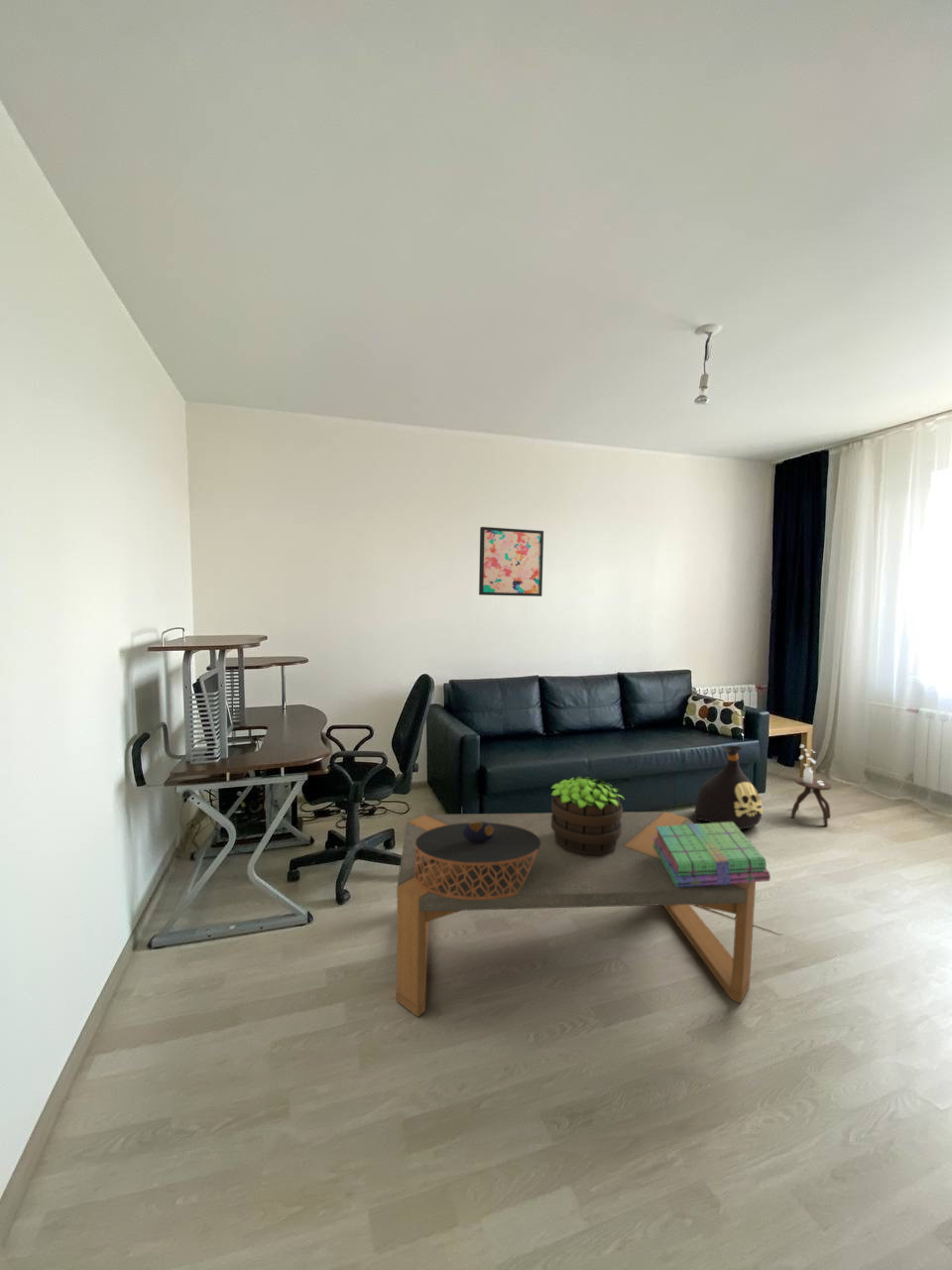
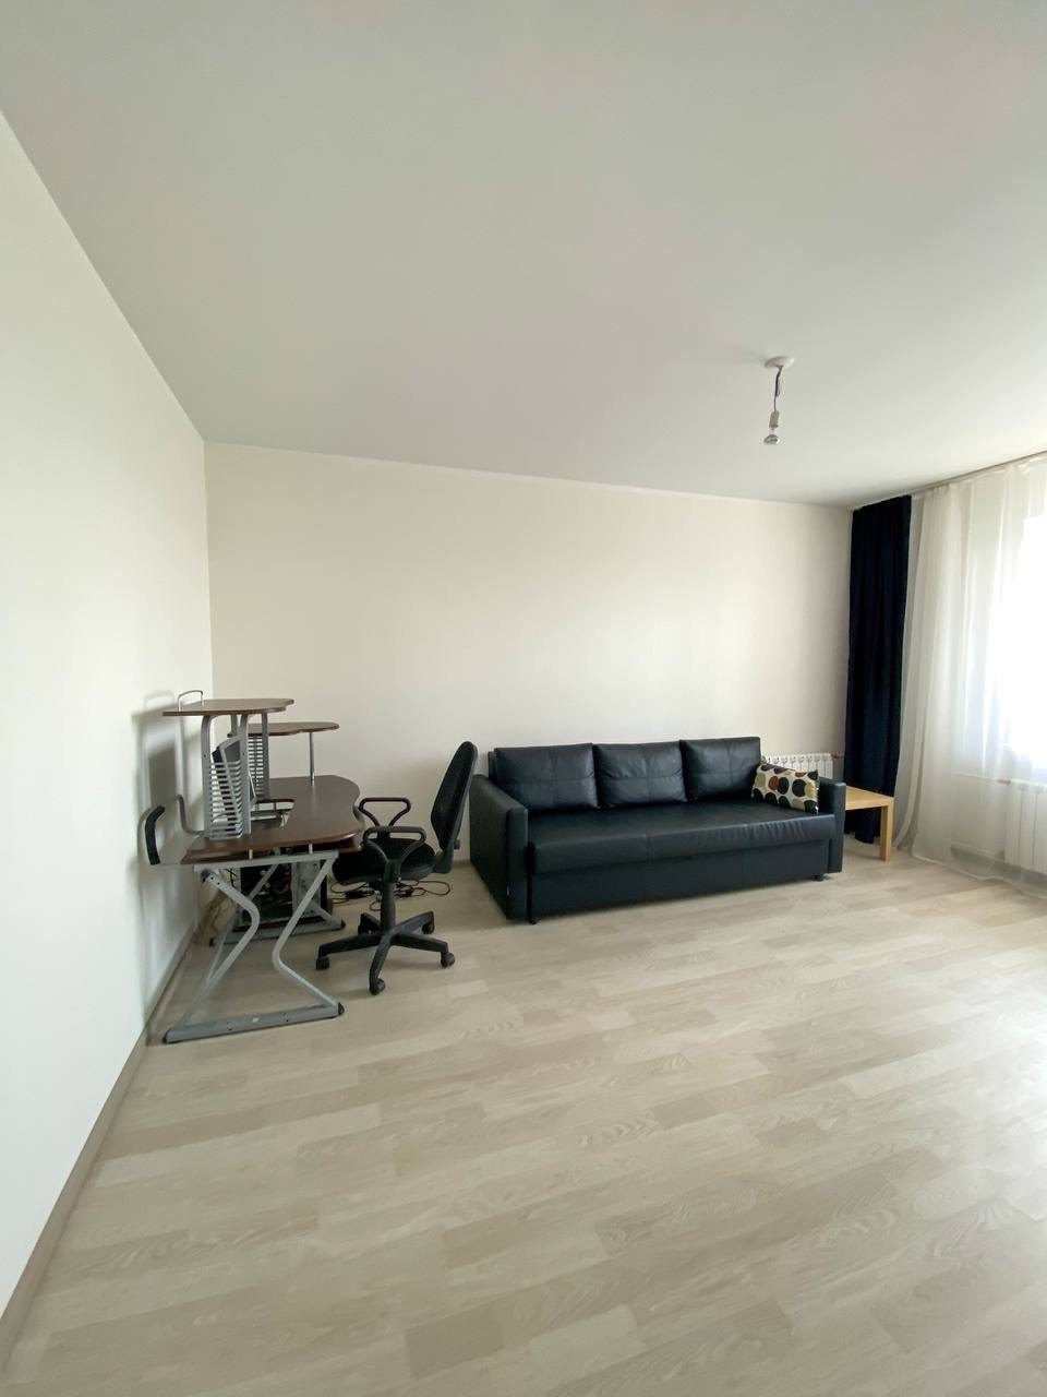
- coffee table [415,822,540,900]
- wall art [478,526,544,597]
- coffee table [396,811,757,1018]
- stack of books [653,822,772,888]
- potted plant [550,776,626,857]
- bag [693,745,765,830]
- side table [790,743,832,827]
